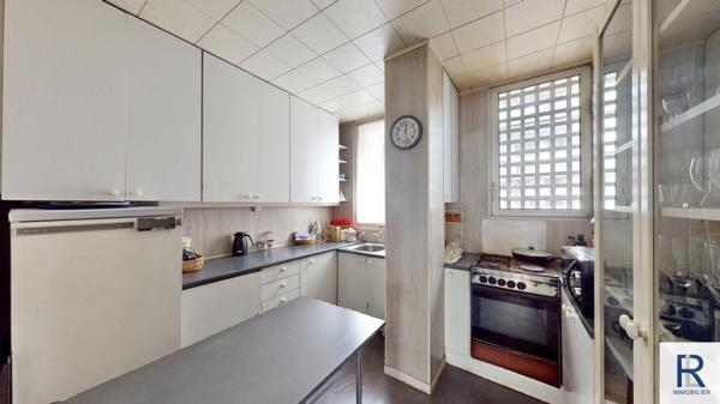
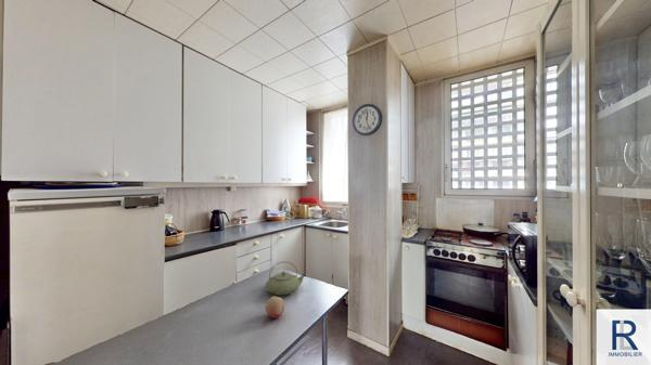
+ teapot [264,260,307,296]
+ fruit [265,296,285,320]
